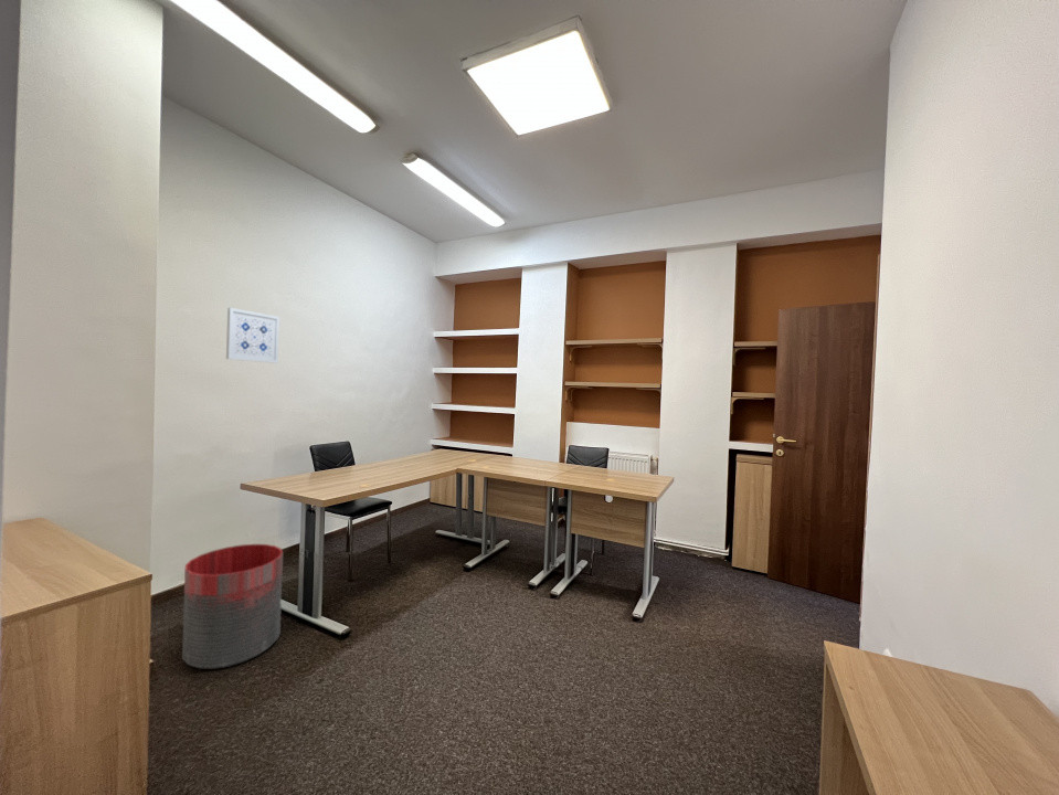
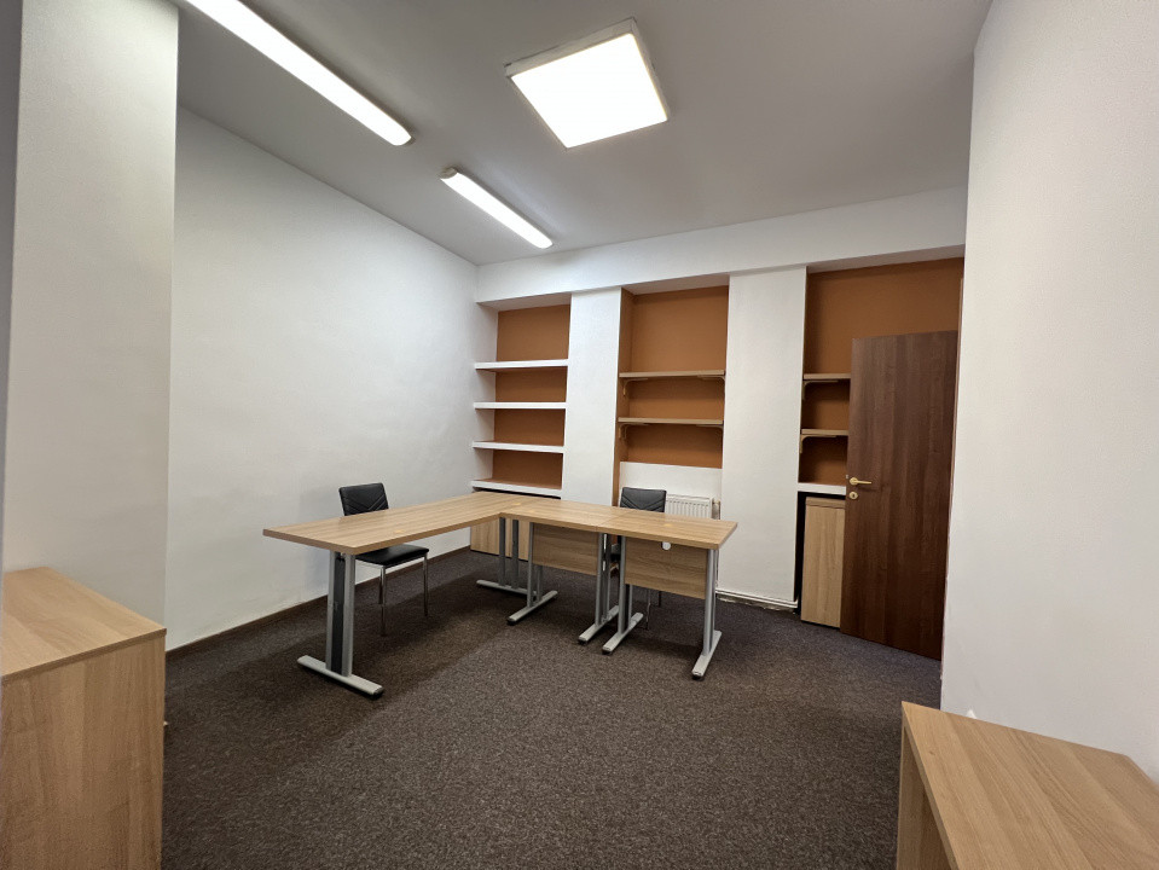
- wall art [225,307,280,364]
- trash can [181,543,284,670]
